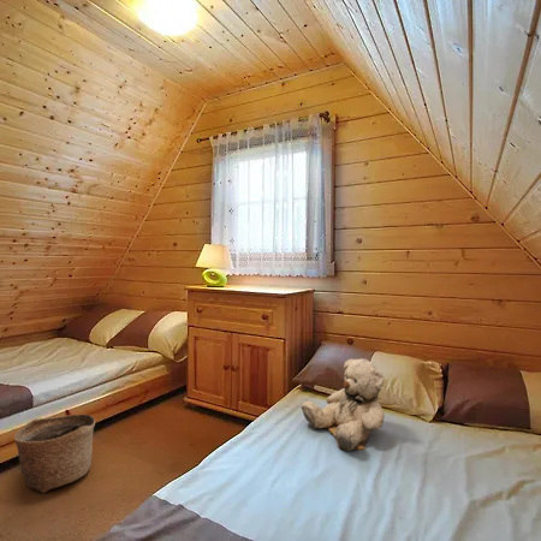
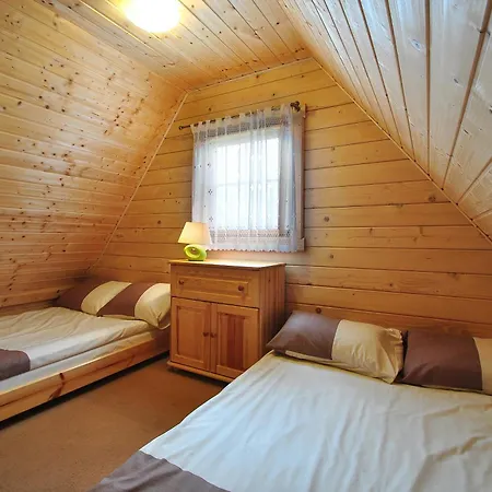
- basket [13,412,96,494]
- teddy bear [301,357,386,452]
